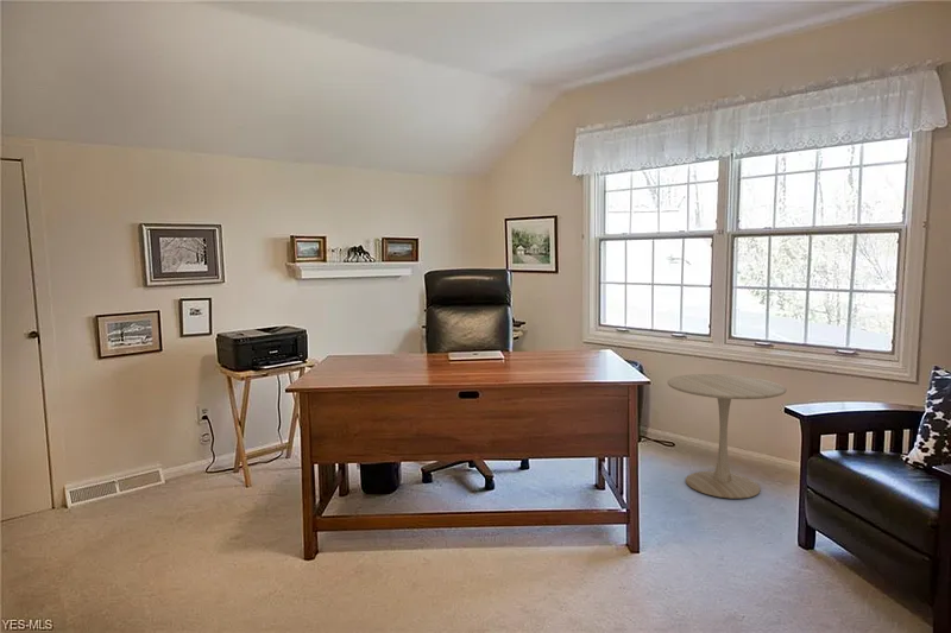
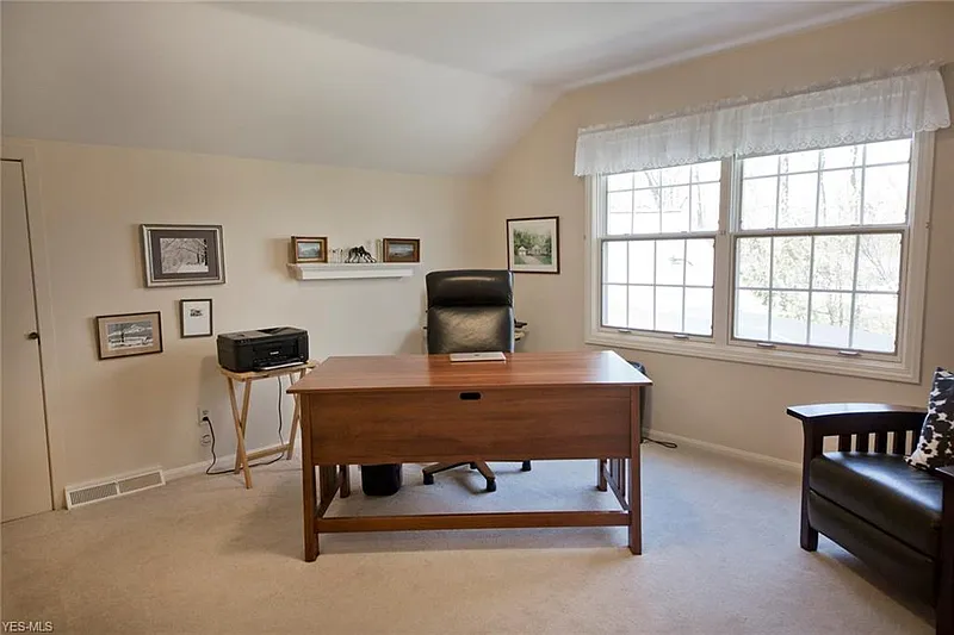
- side table [667,373,787,500]
